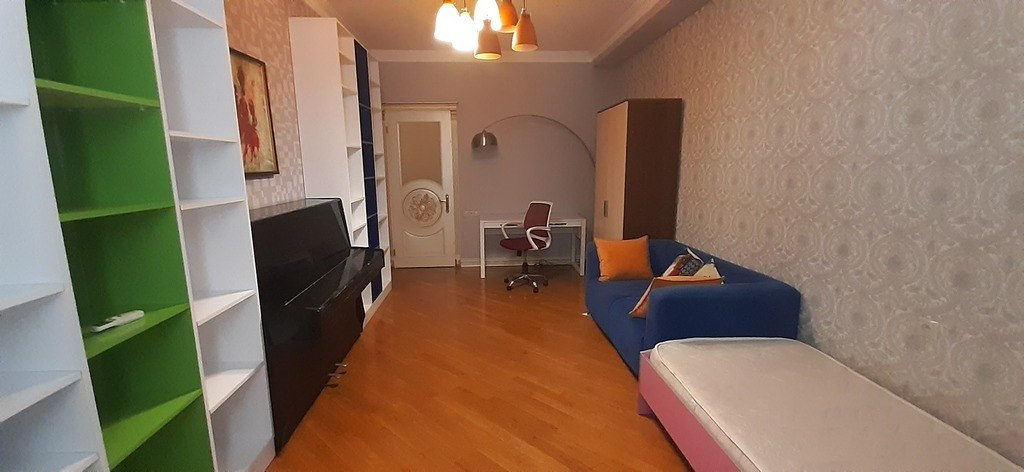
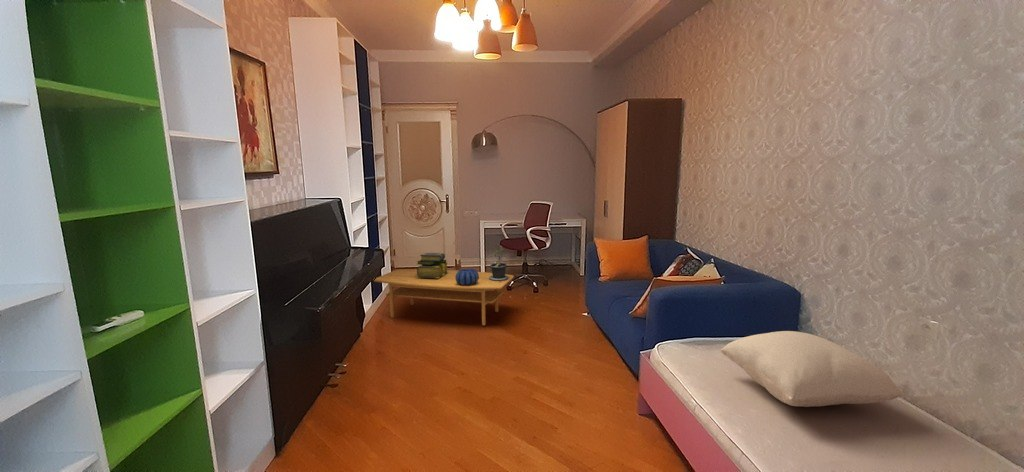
+ coffee table [373,268,515,327]
+ stack of books [416,252,449,278]
+ decorative bowl [455,268,479,286]
+ potted plant [489,245,508,282]
+ pillow [719,330,905,408]
